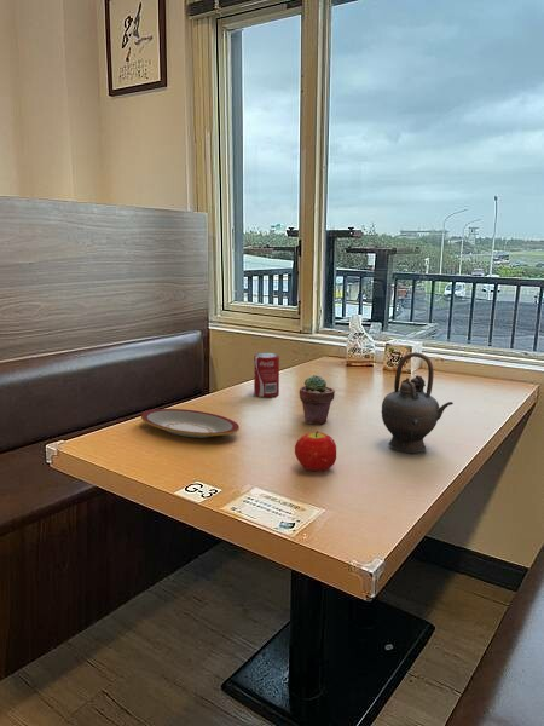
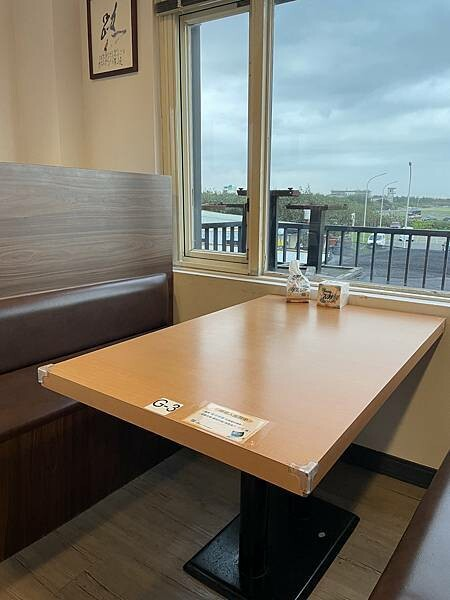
- fruit [294,431,337,472]
- teapot [381,351,455,454]
- plate [140,408,241,439]
- beverage can [253,352,280,398]
- potted succulent [299,374,336,425]
